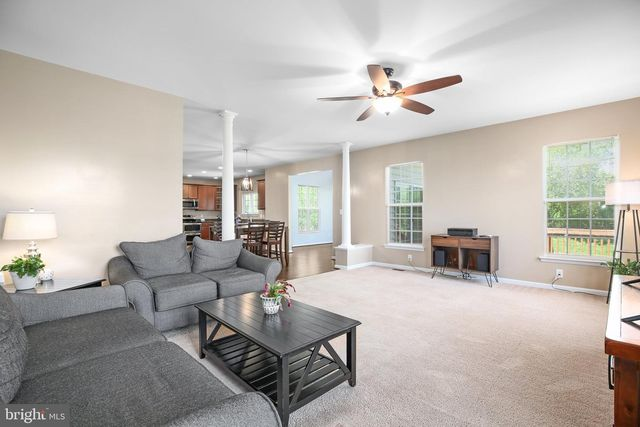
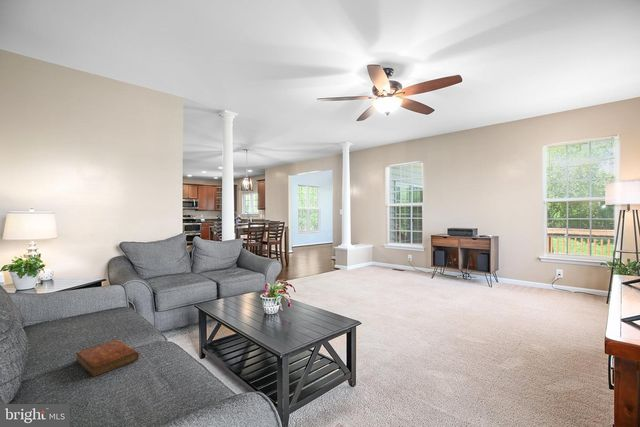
+ bible [75,338,140,378]
